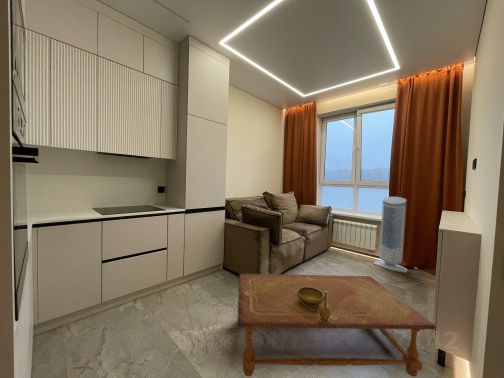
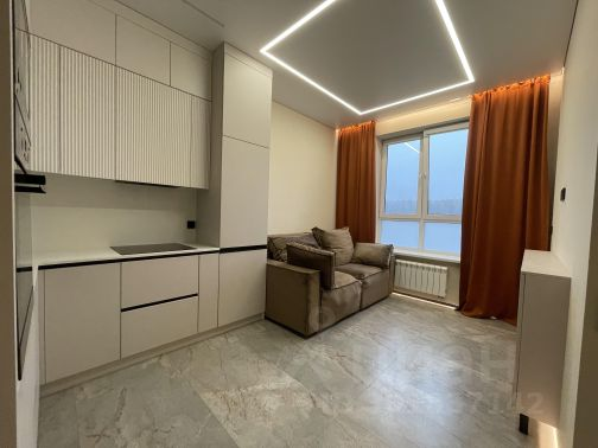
- decorative bowl [297,287,331,323]
- air purifier [372,196,409,273]
- coffee table [236,273,437,378]
